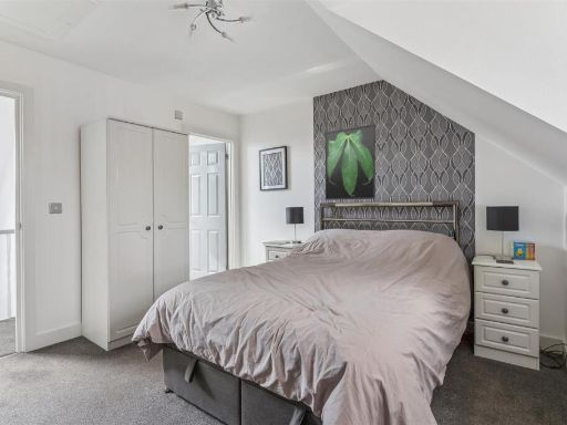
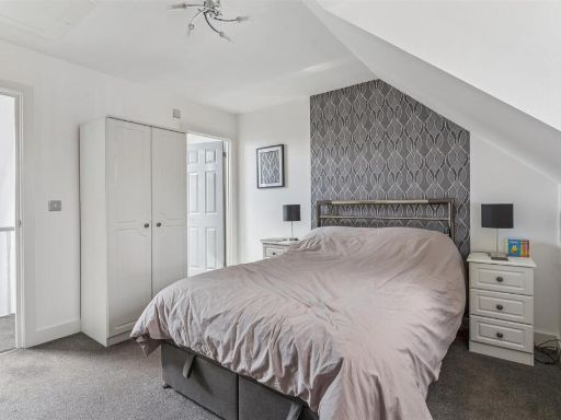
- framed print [324,123,377,201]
